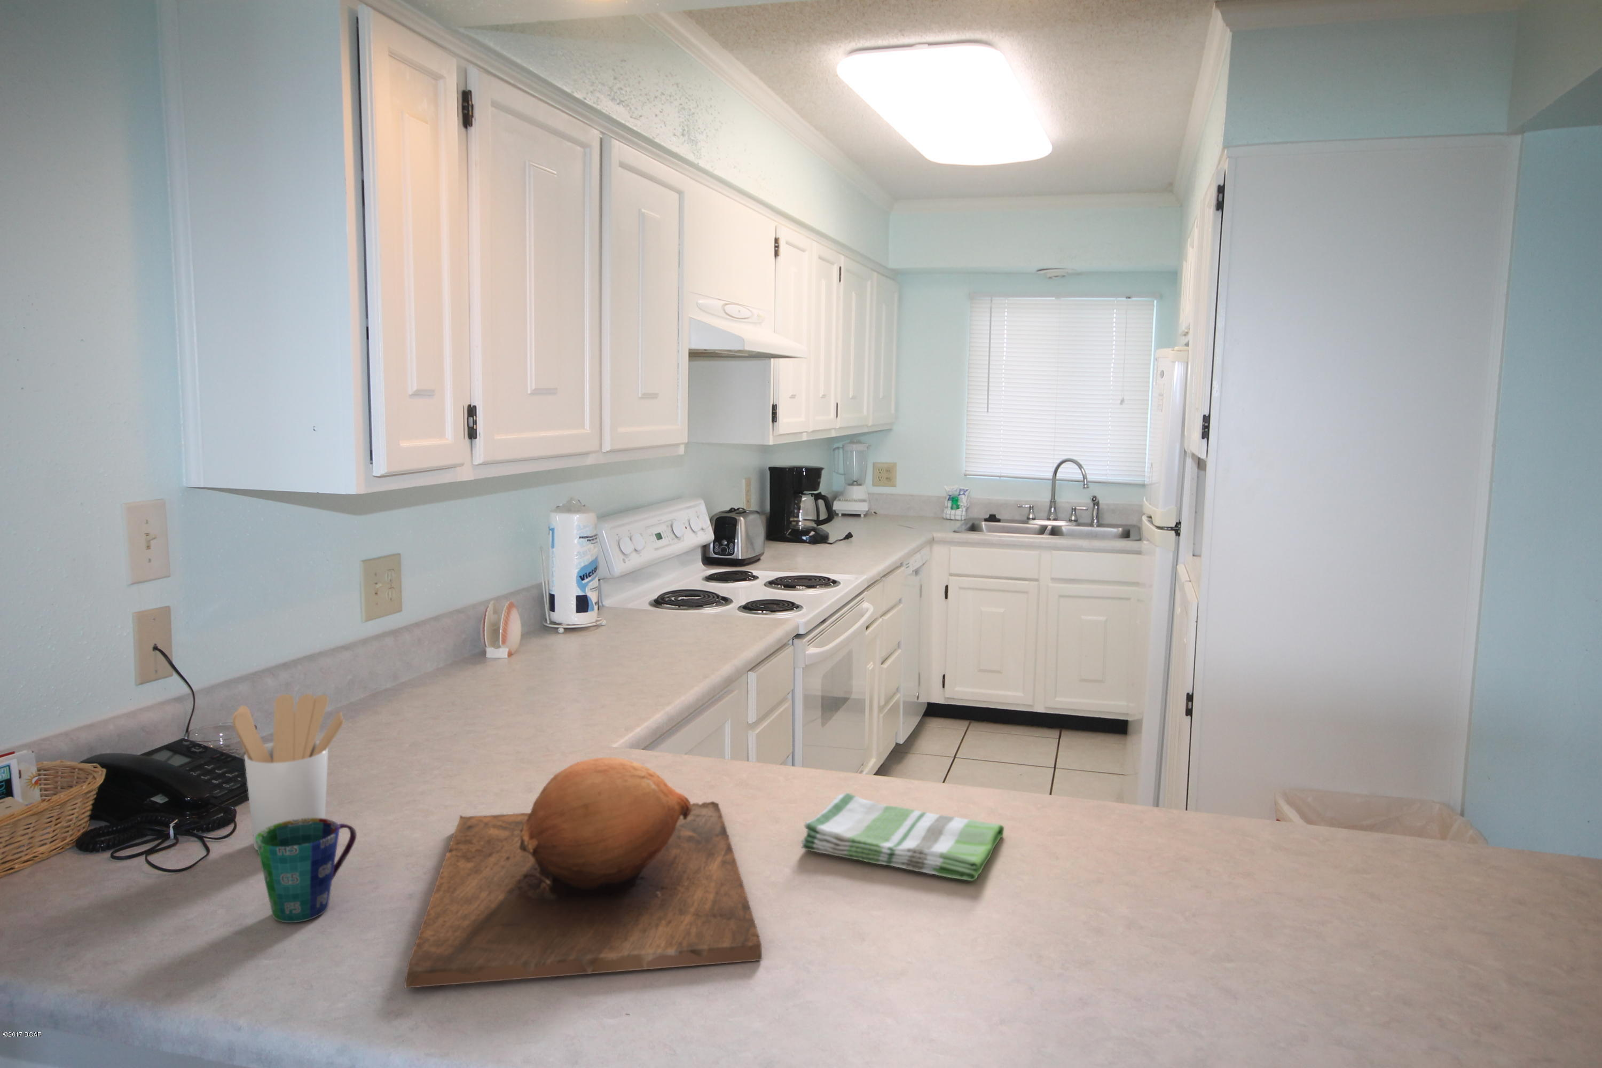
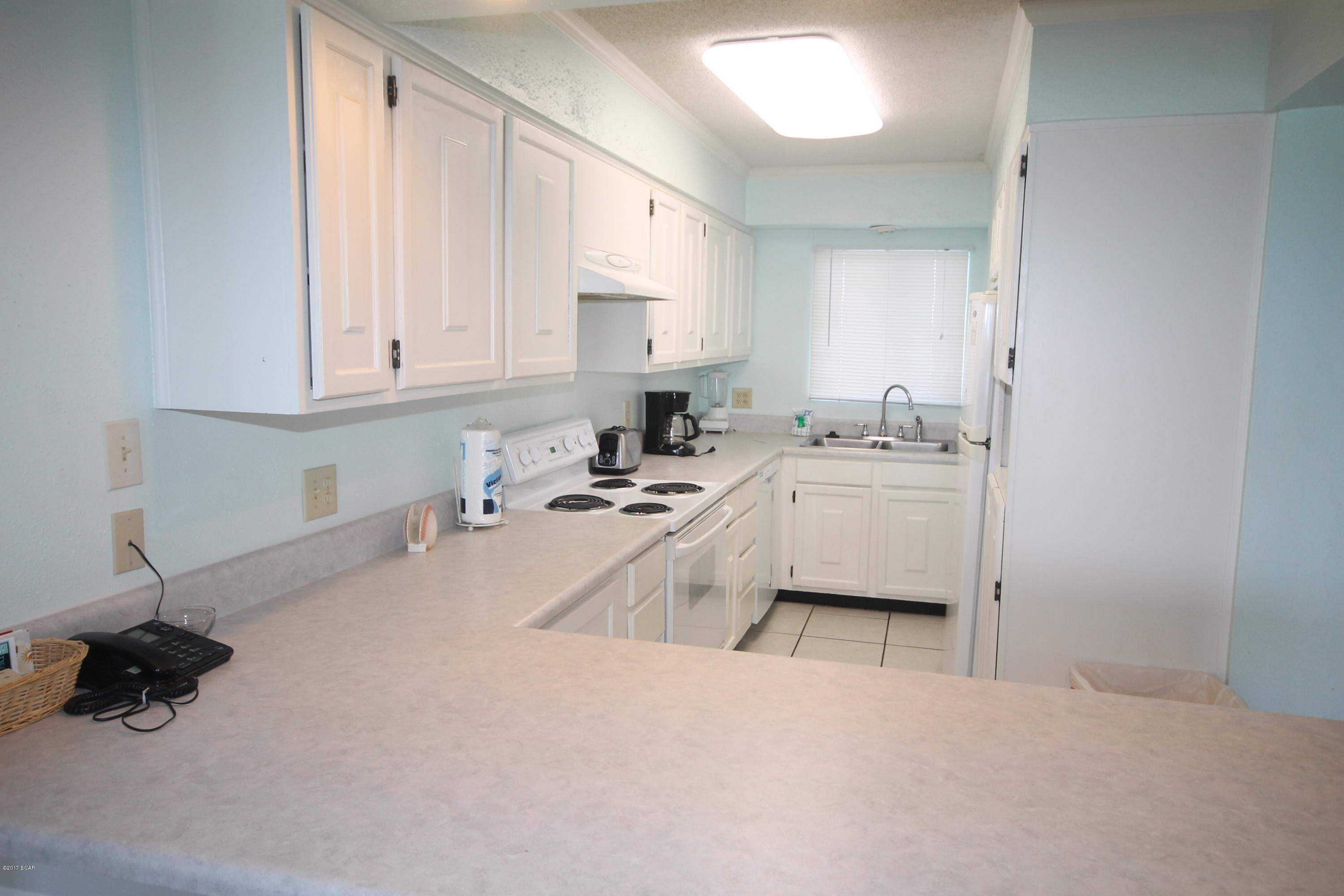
- chopping board [404,757,763,988]
- dish towel [801,793,1005,882]
- utensil holder [231,694,344,851]
- cup [255,818,358,924]
